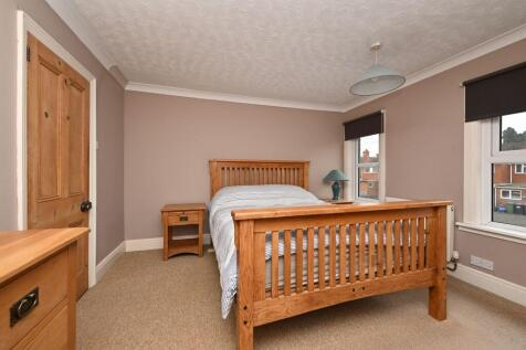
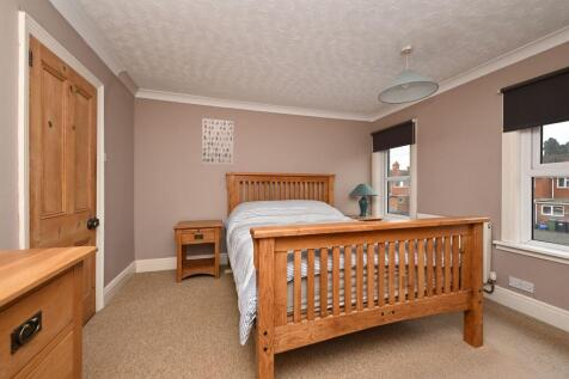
+ wall art [201,117,234,166]
